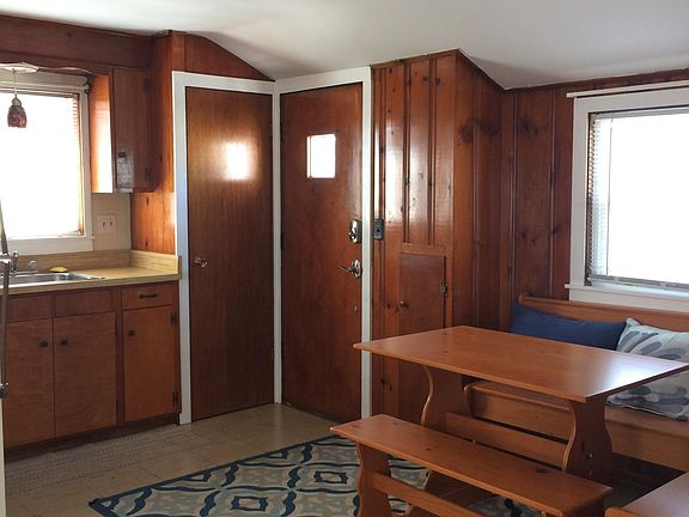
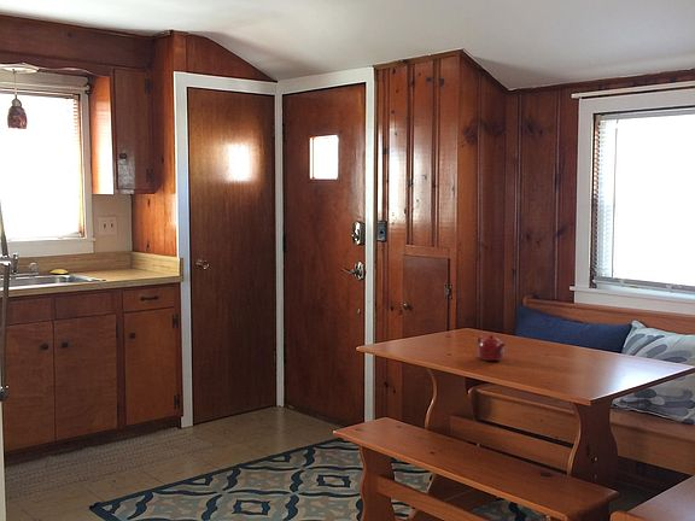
+ teapot [477,334,507,362]
